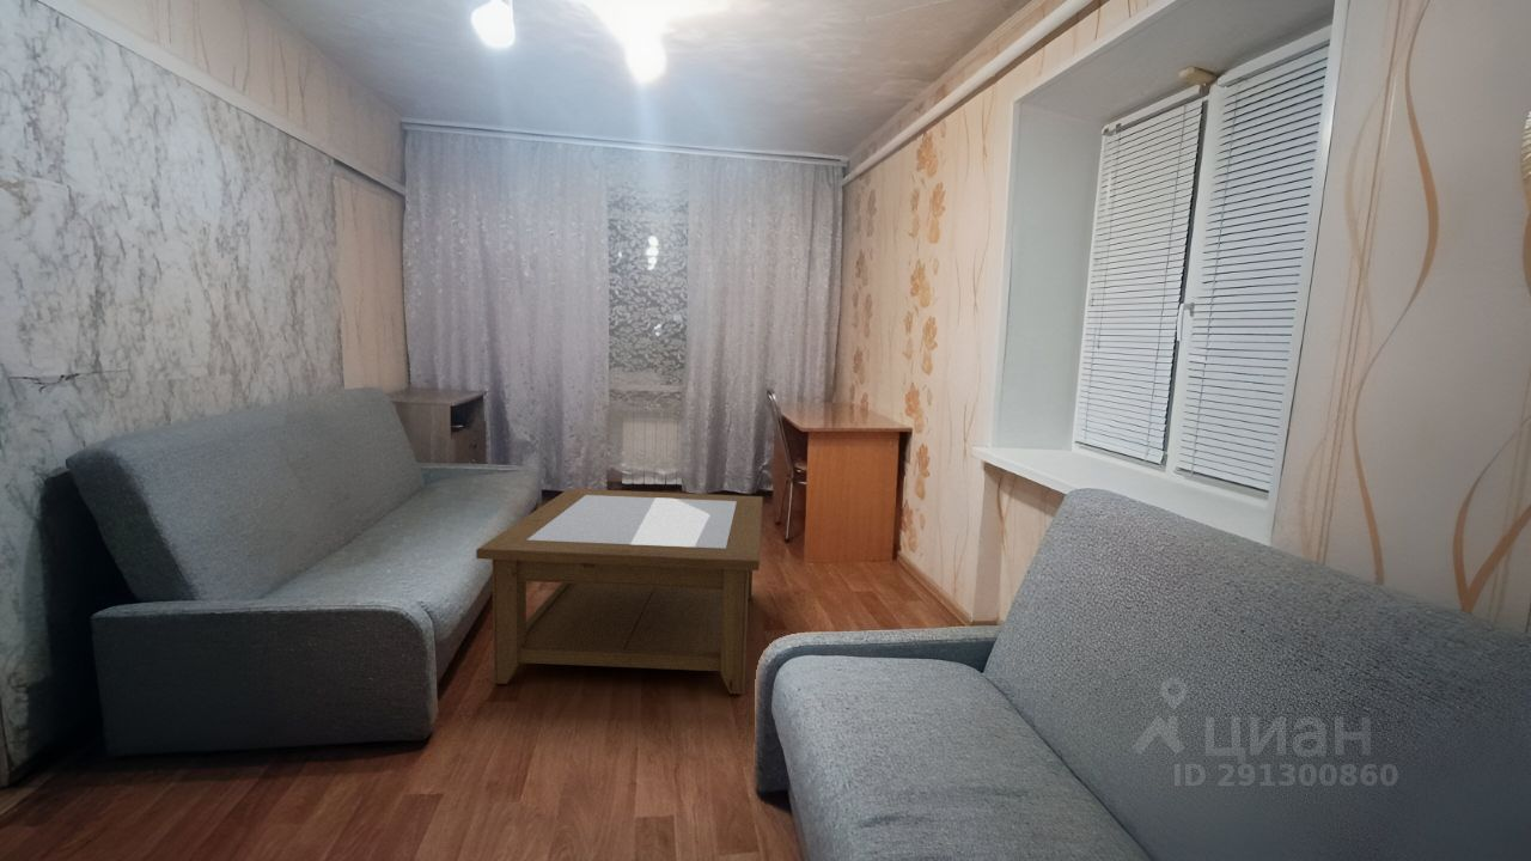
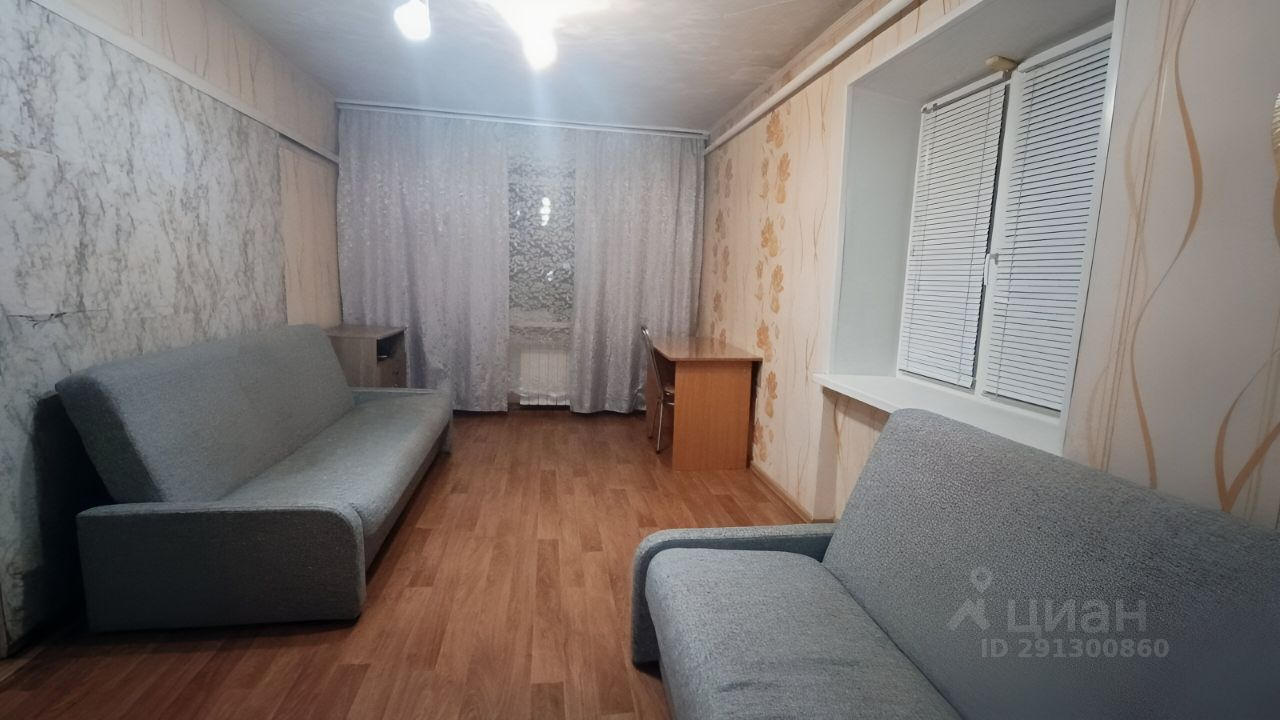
- coffee table [475,488,764,695]
